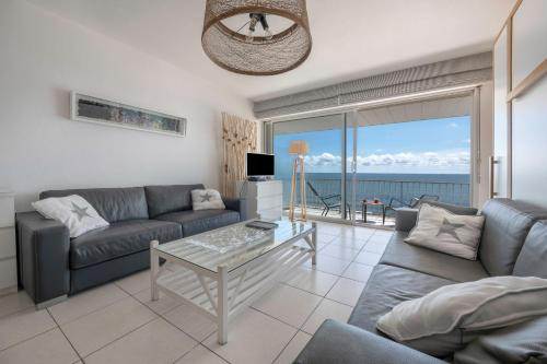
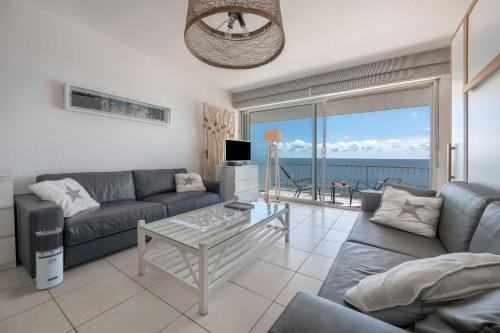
+ air purifier [35,227,64,291]
